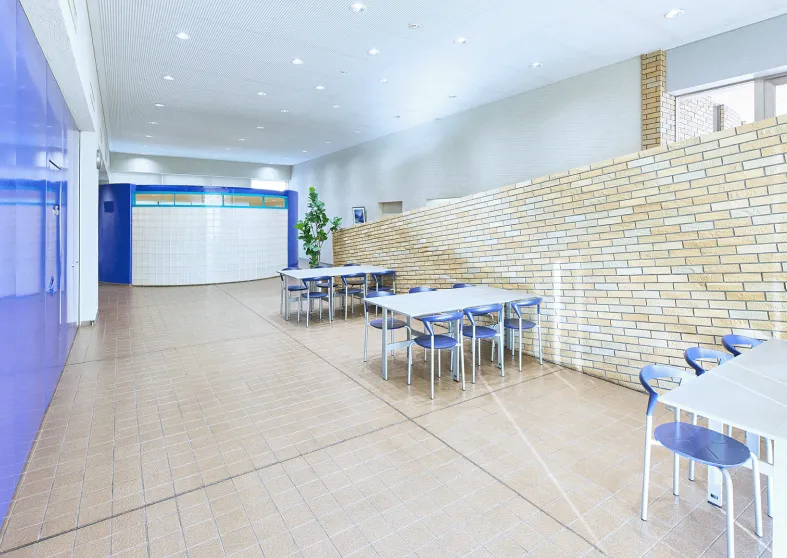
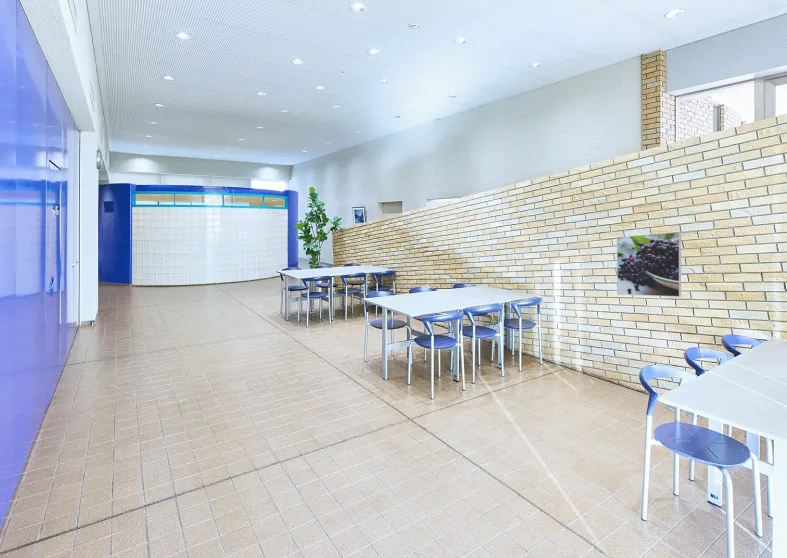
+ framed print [616,231,682,298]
